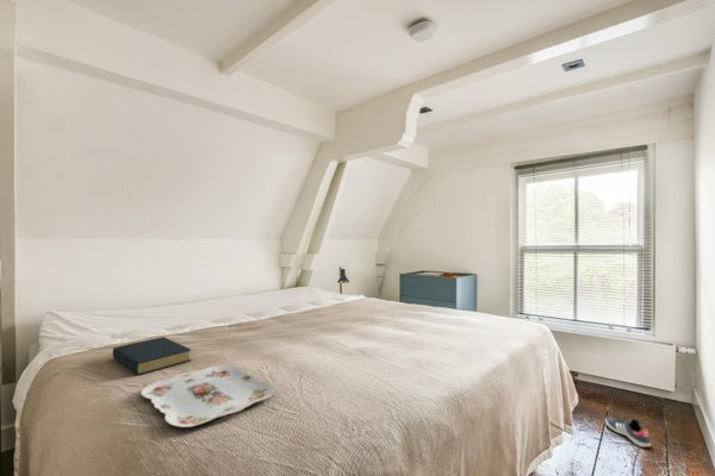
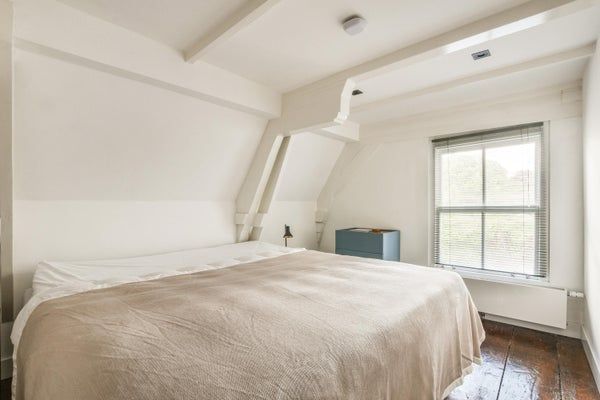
- hardback book [112,336,193,376]
- sneaker [604,415,652,447]
- serving tray [139,364,275,428]
